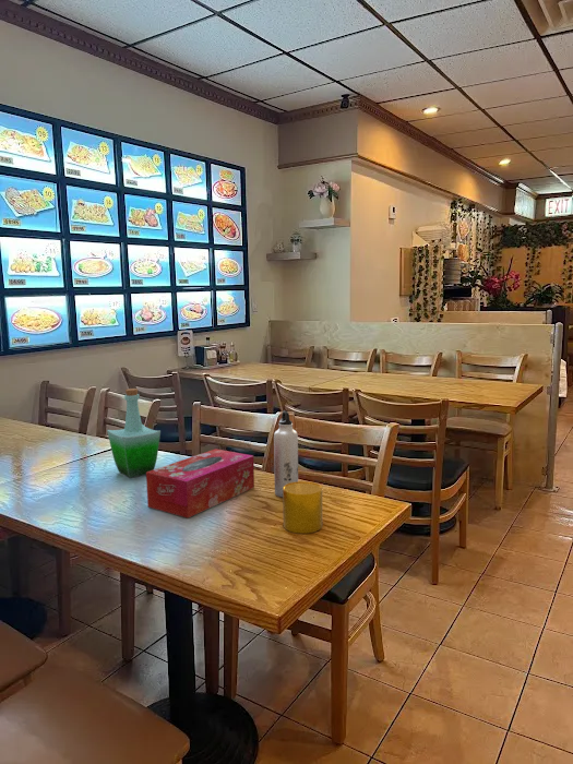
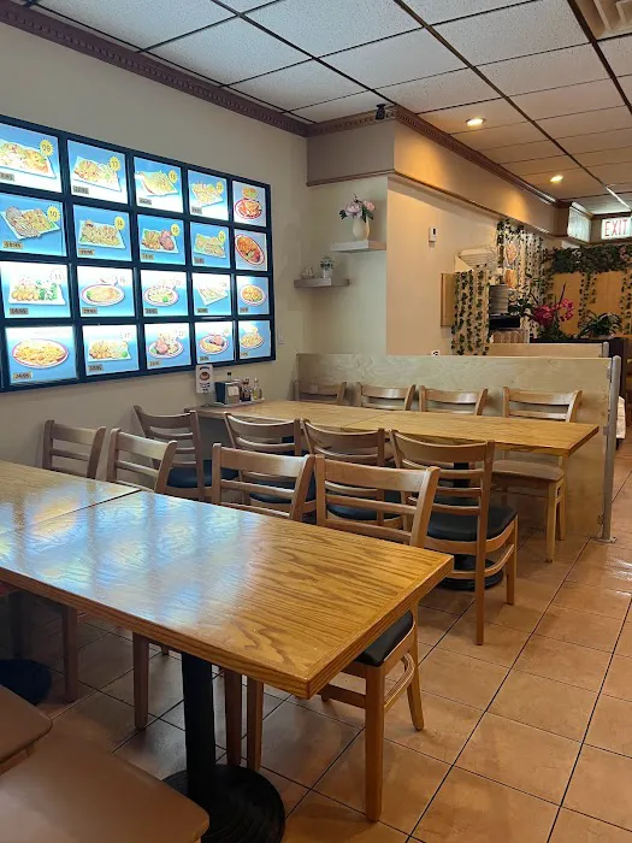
- water bottle [273,410,299,498]
- bottle [106,387,162,479]
- cup [282,480,323,535]
- tissue box [145,447,255,520]
